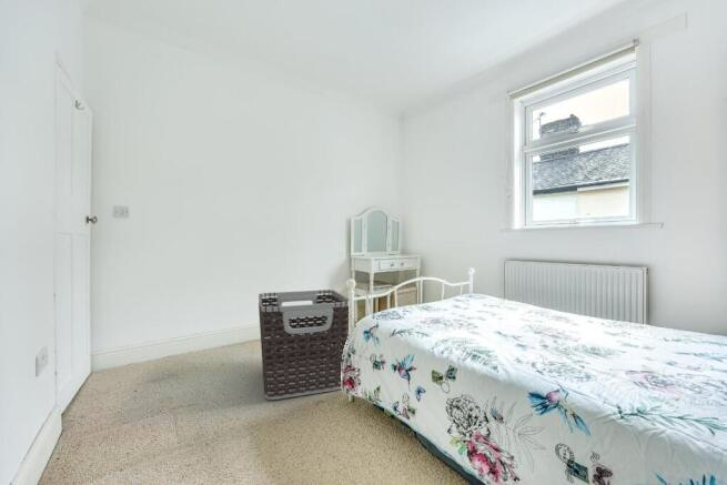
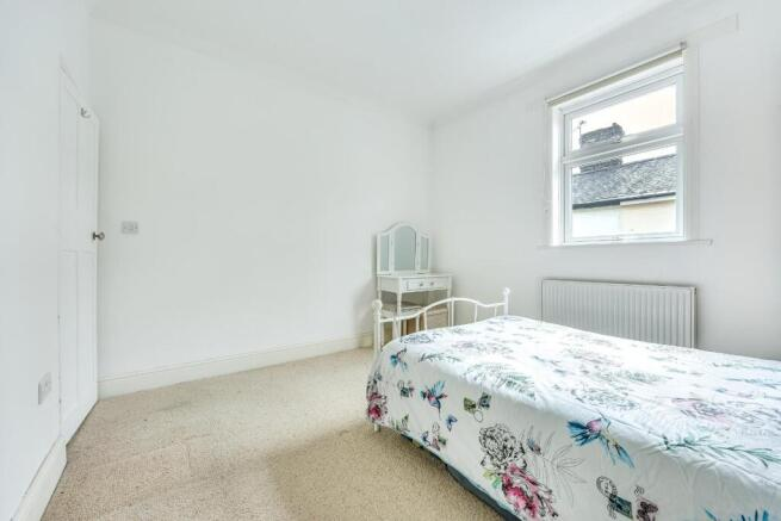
- clothes hamper [258,289,350,401]
